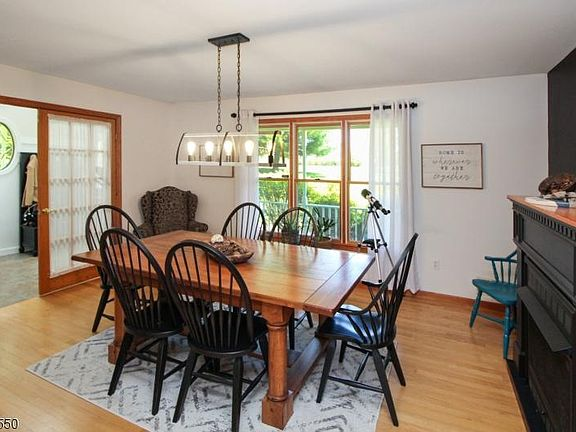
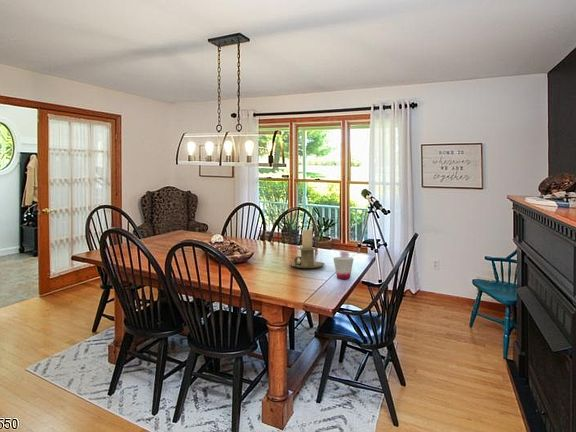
+ candle holder [289,229,325,269]
+ cup [332,256,355,280]
